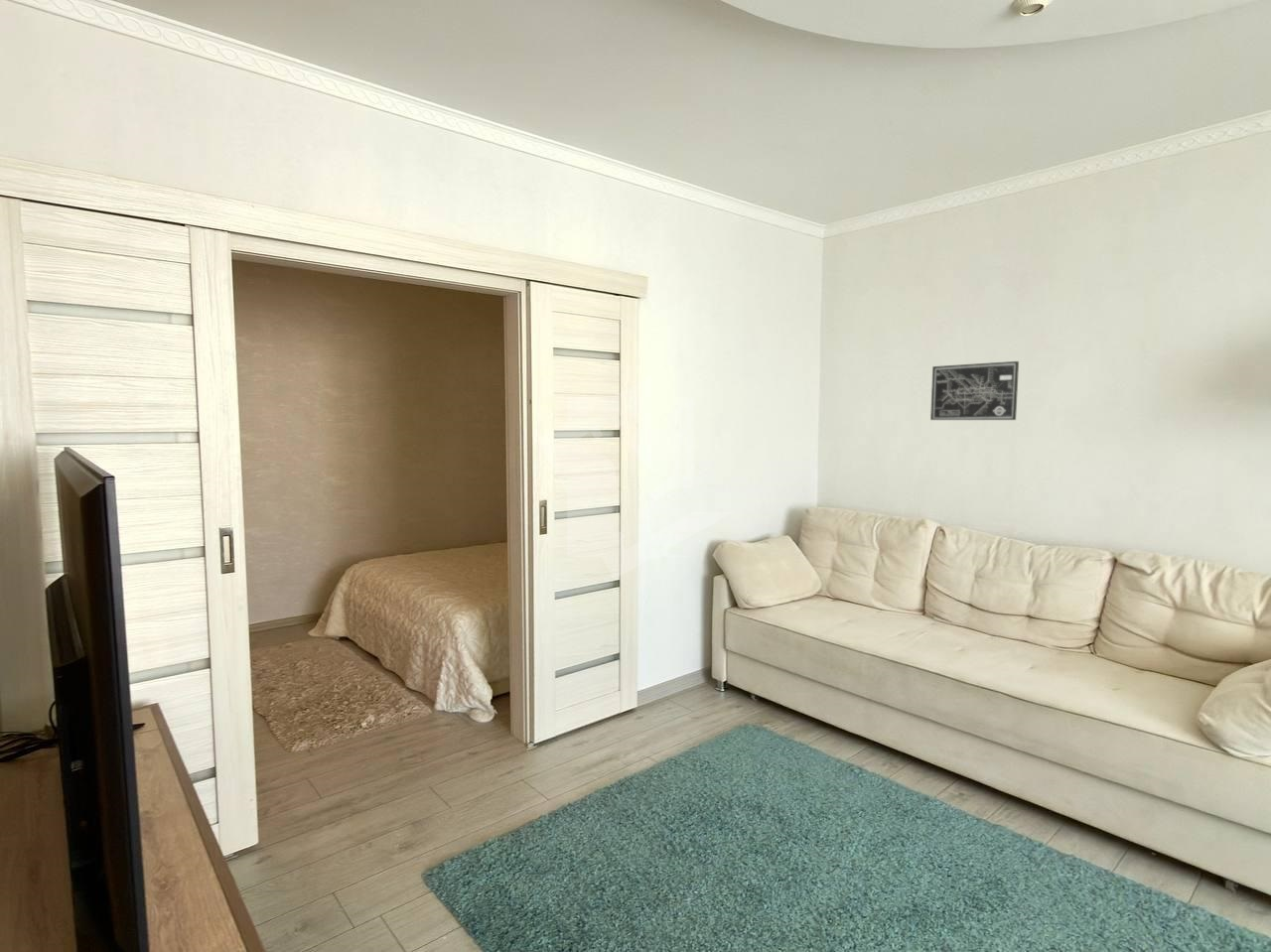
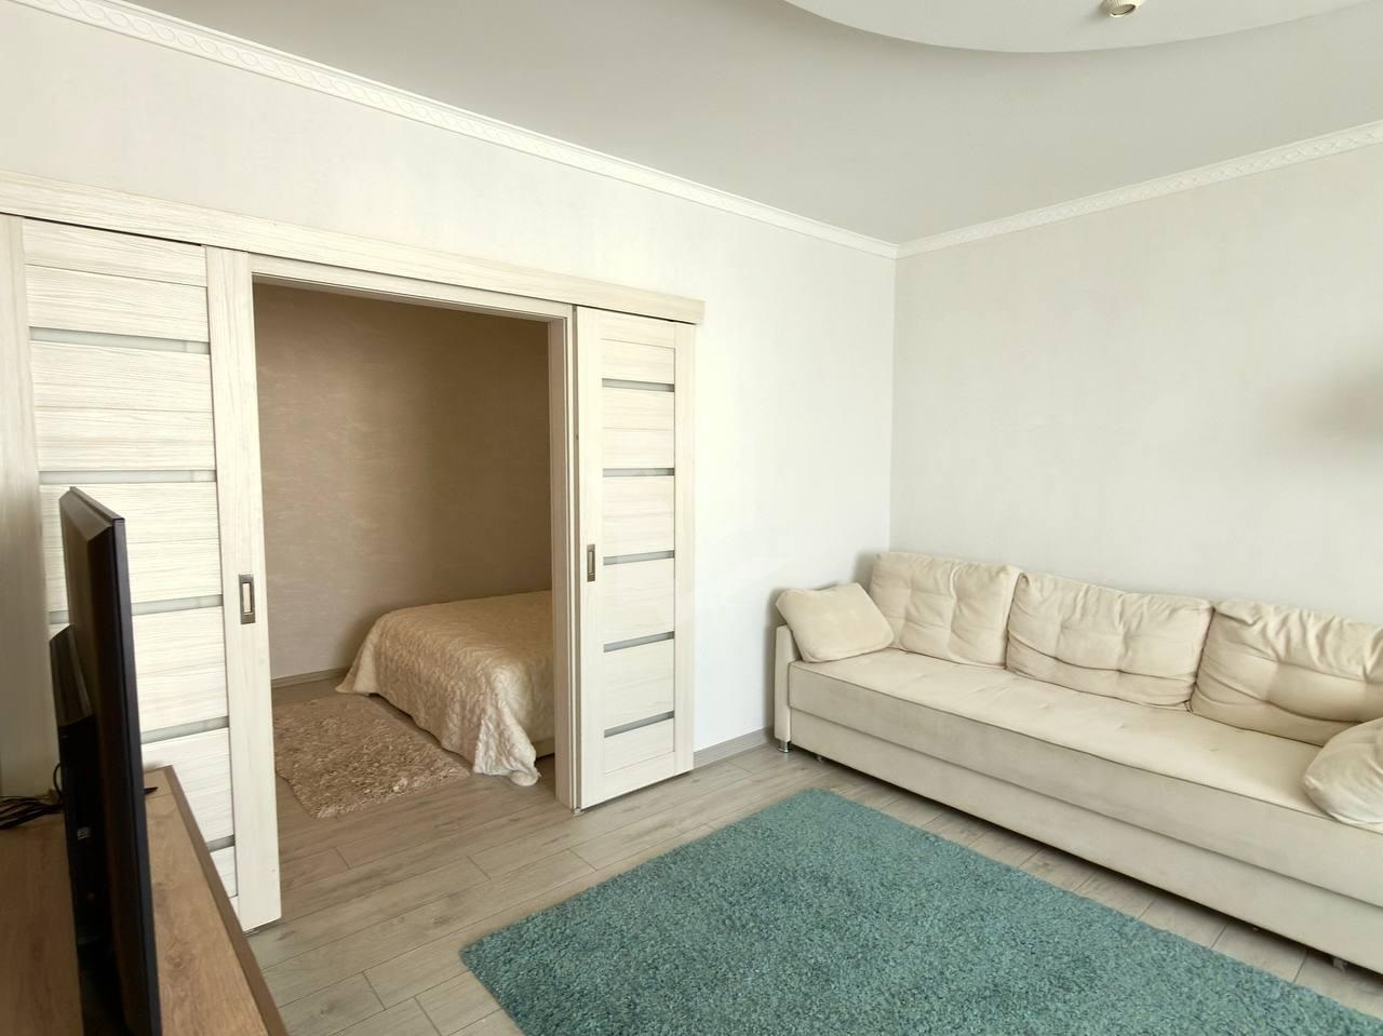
- wall art [929,360,1020,421]
